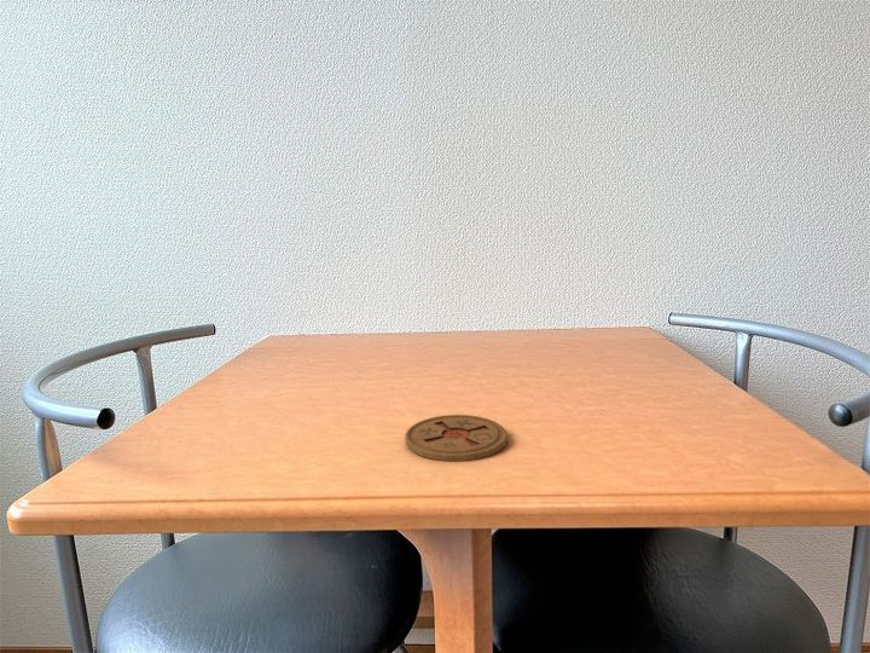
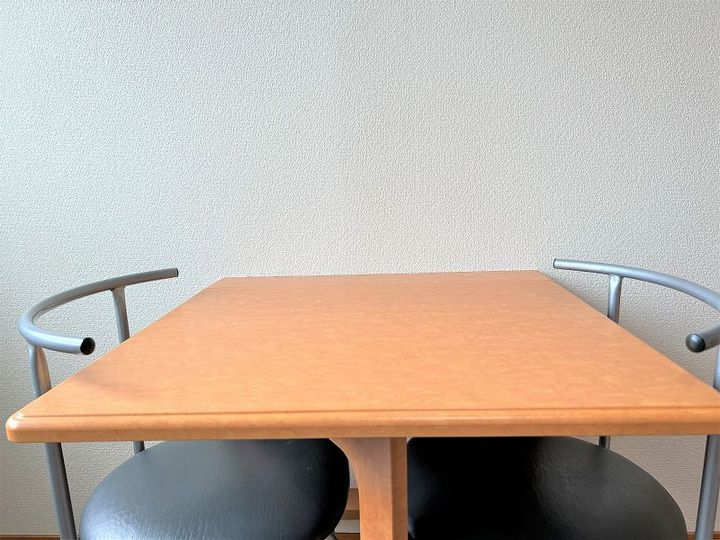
- coaster [404,414,509,463]
